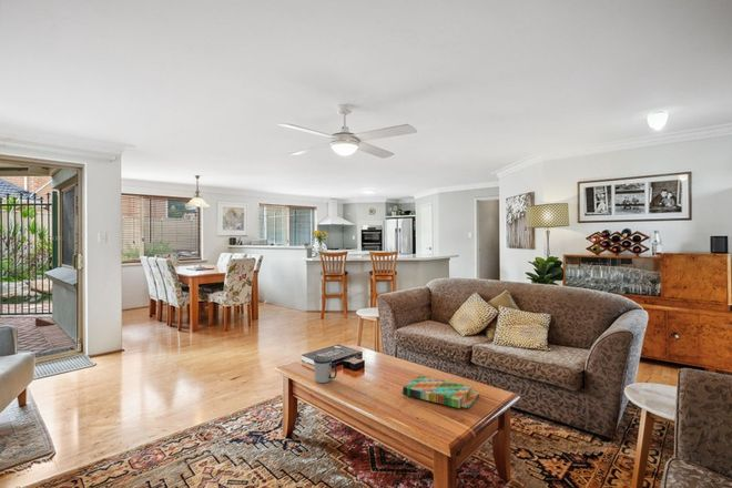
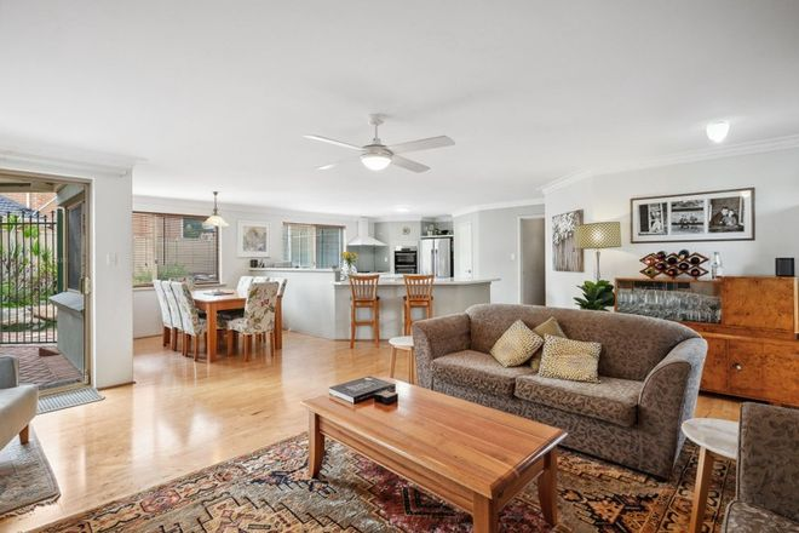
- mug [313,355,338,384]
- board game [400,375,480,409]
